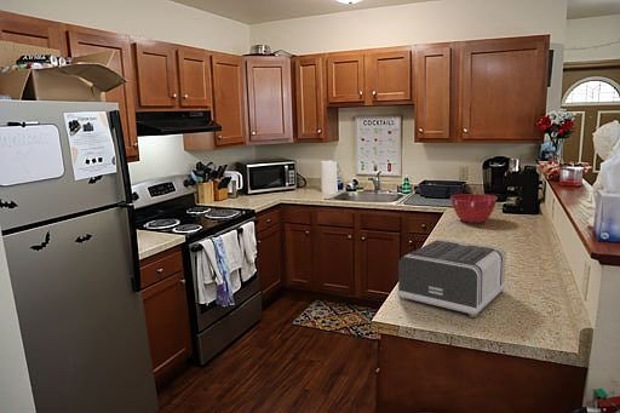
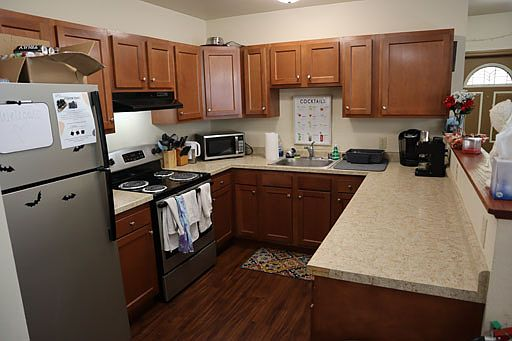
- mixing bowl [449,193,499,224]
- toaster [396,239,506,319]
